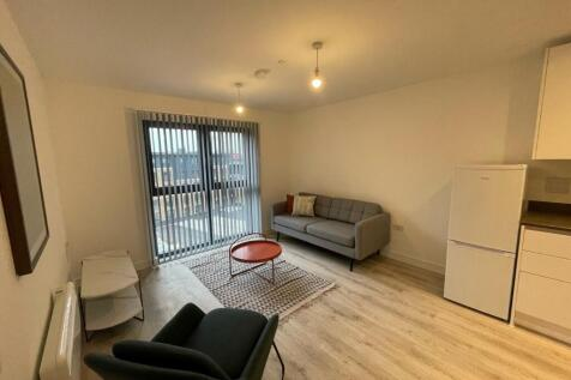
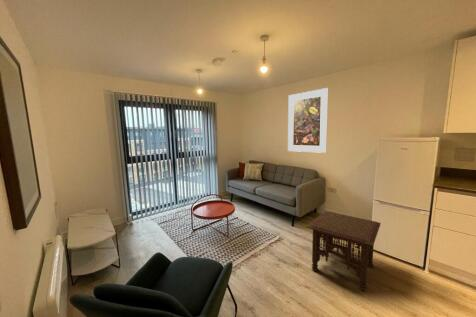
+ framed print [287,87,329,154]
+ side table [306,210,382,292]
